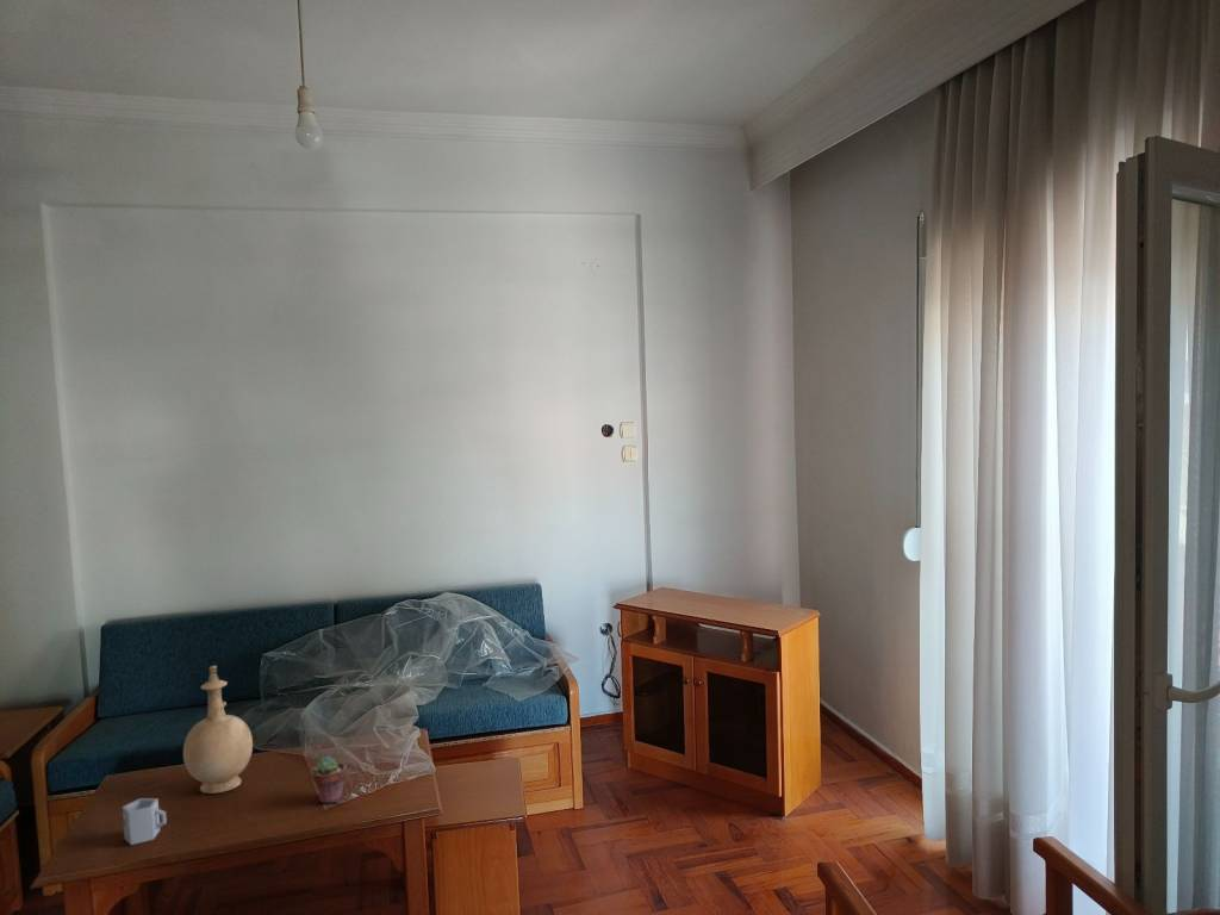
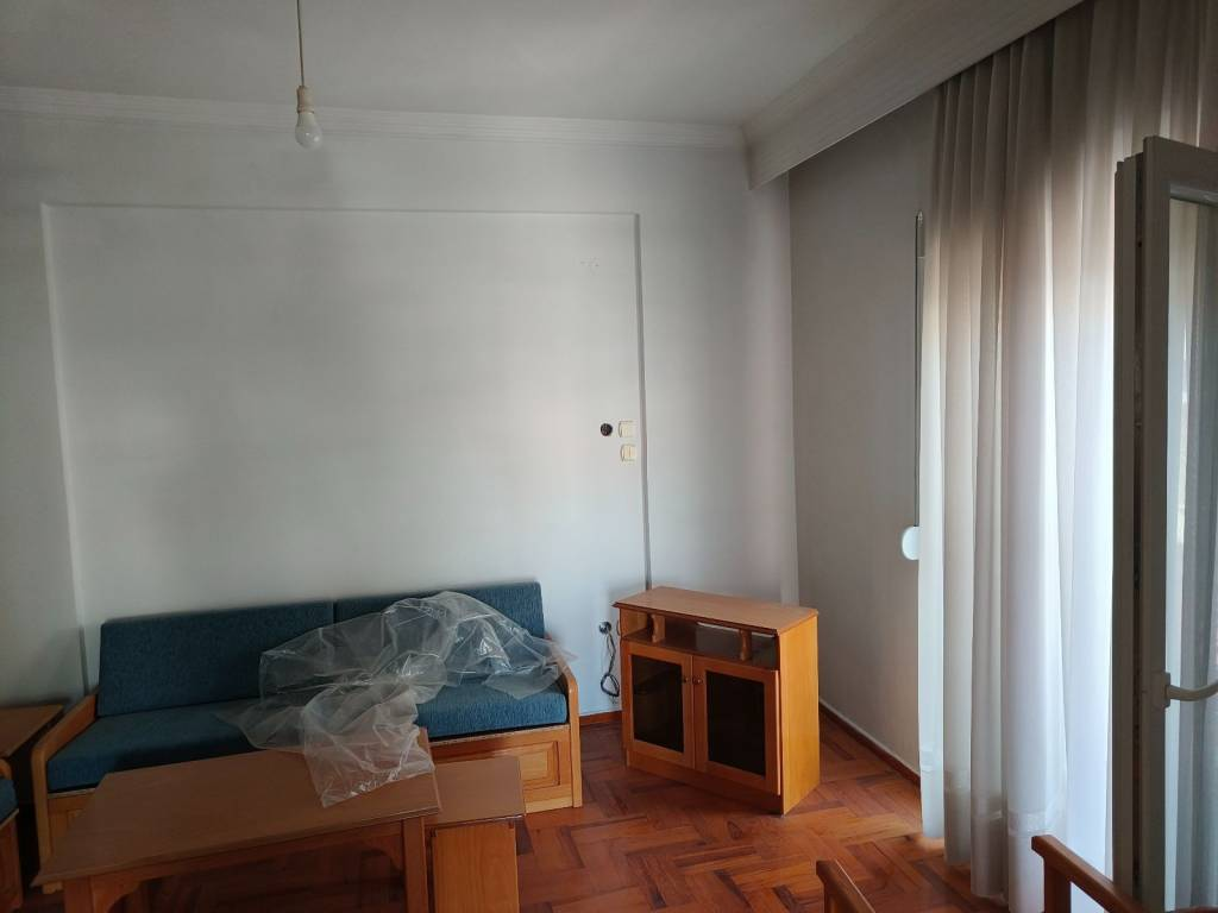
- vase [182,665,254,795]
- cup [122,797,168,846]
- potted succulent [311,755,348,804]
